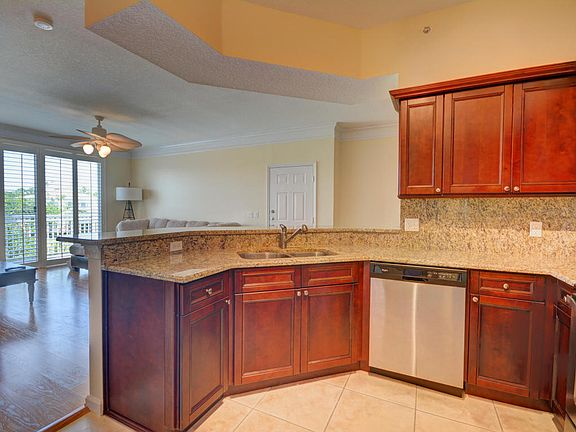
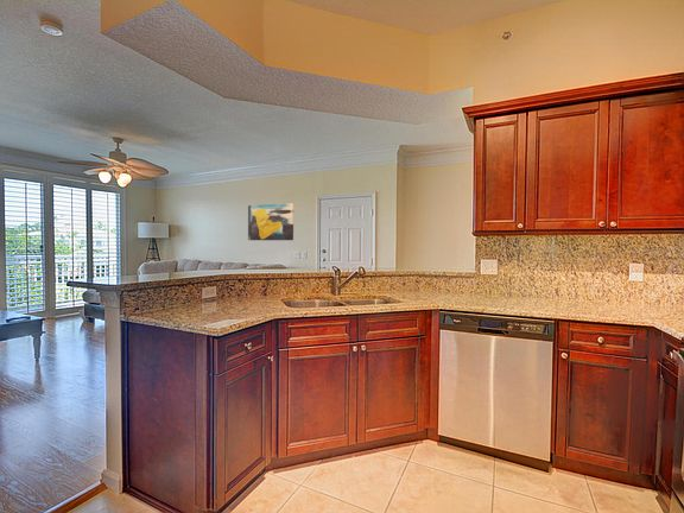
+ wall art [247,202,294,241]
